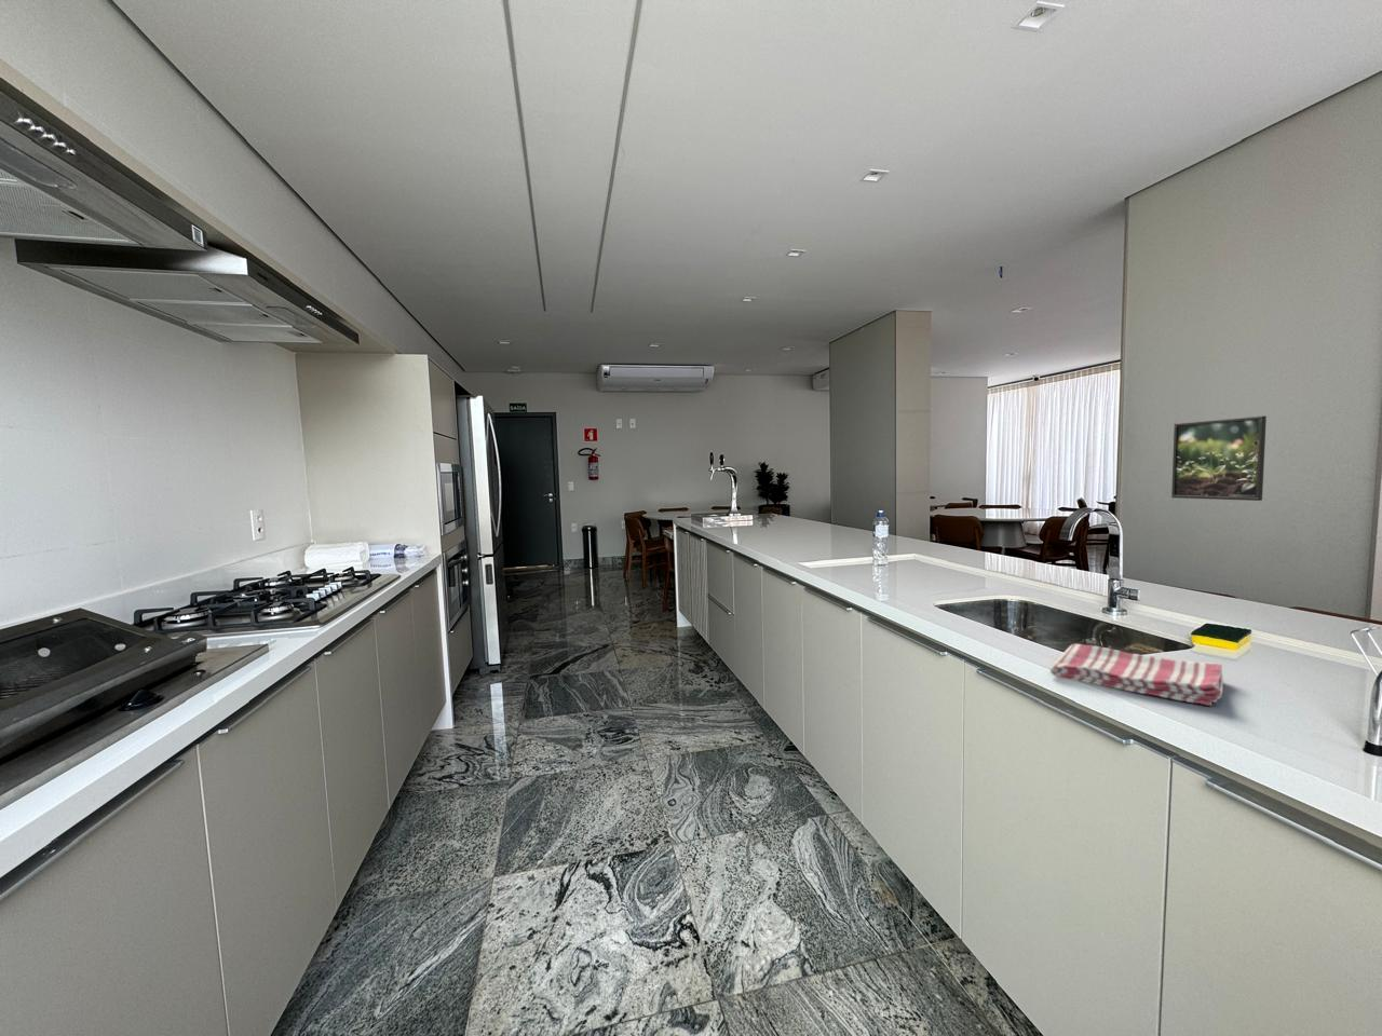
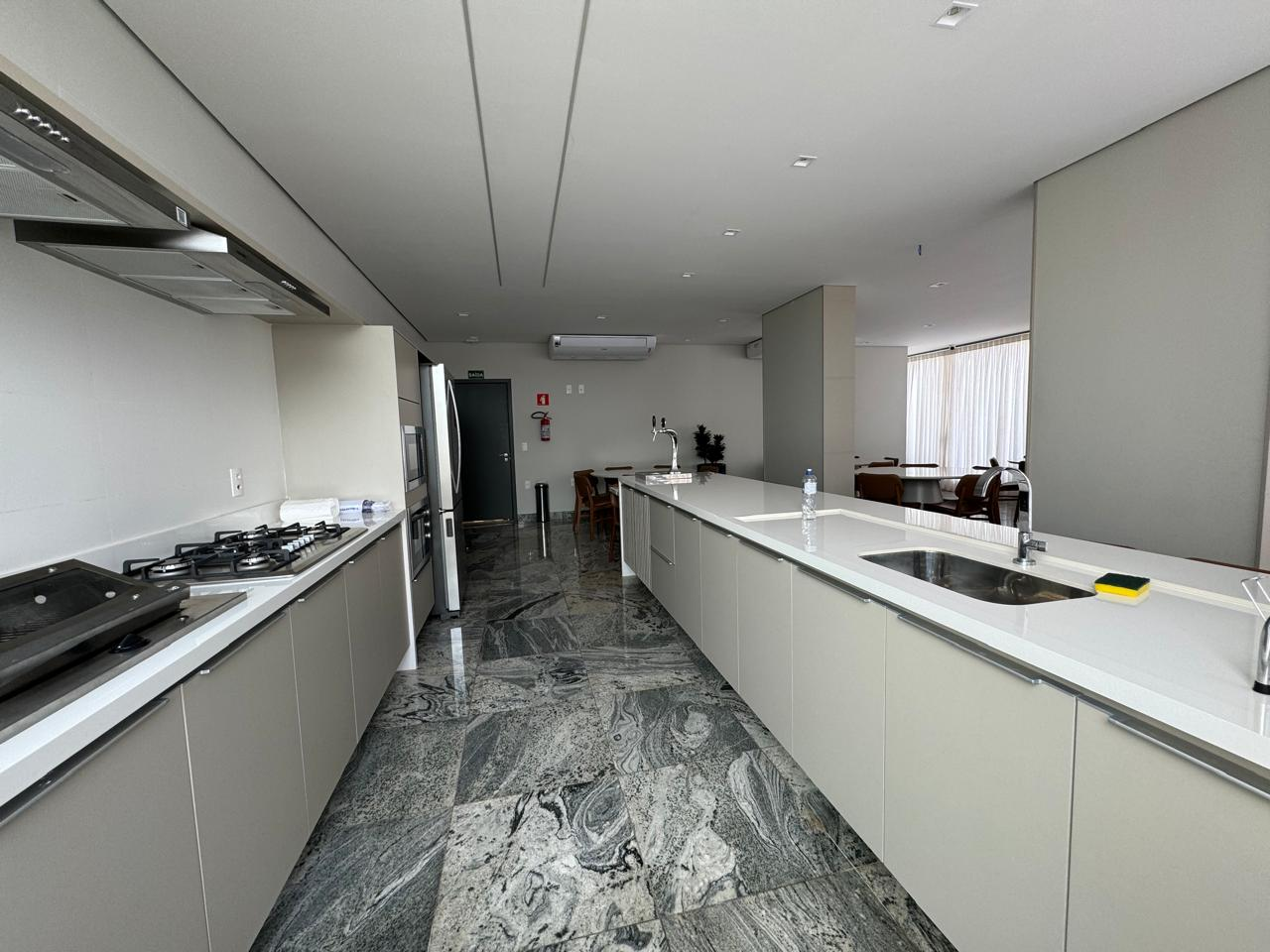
- dish towel [1049,643,1224,707]
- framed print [1171,416,1268,502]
